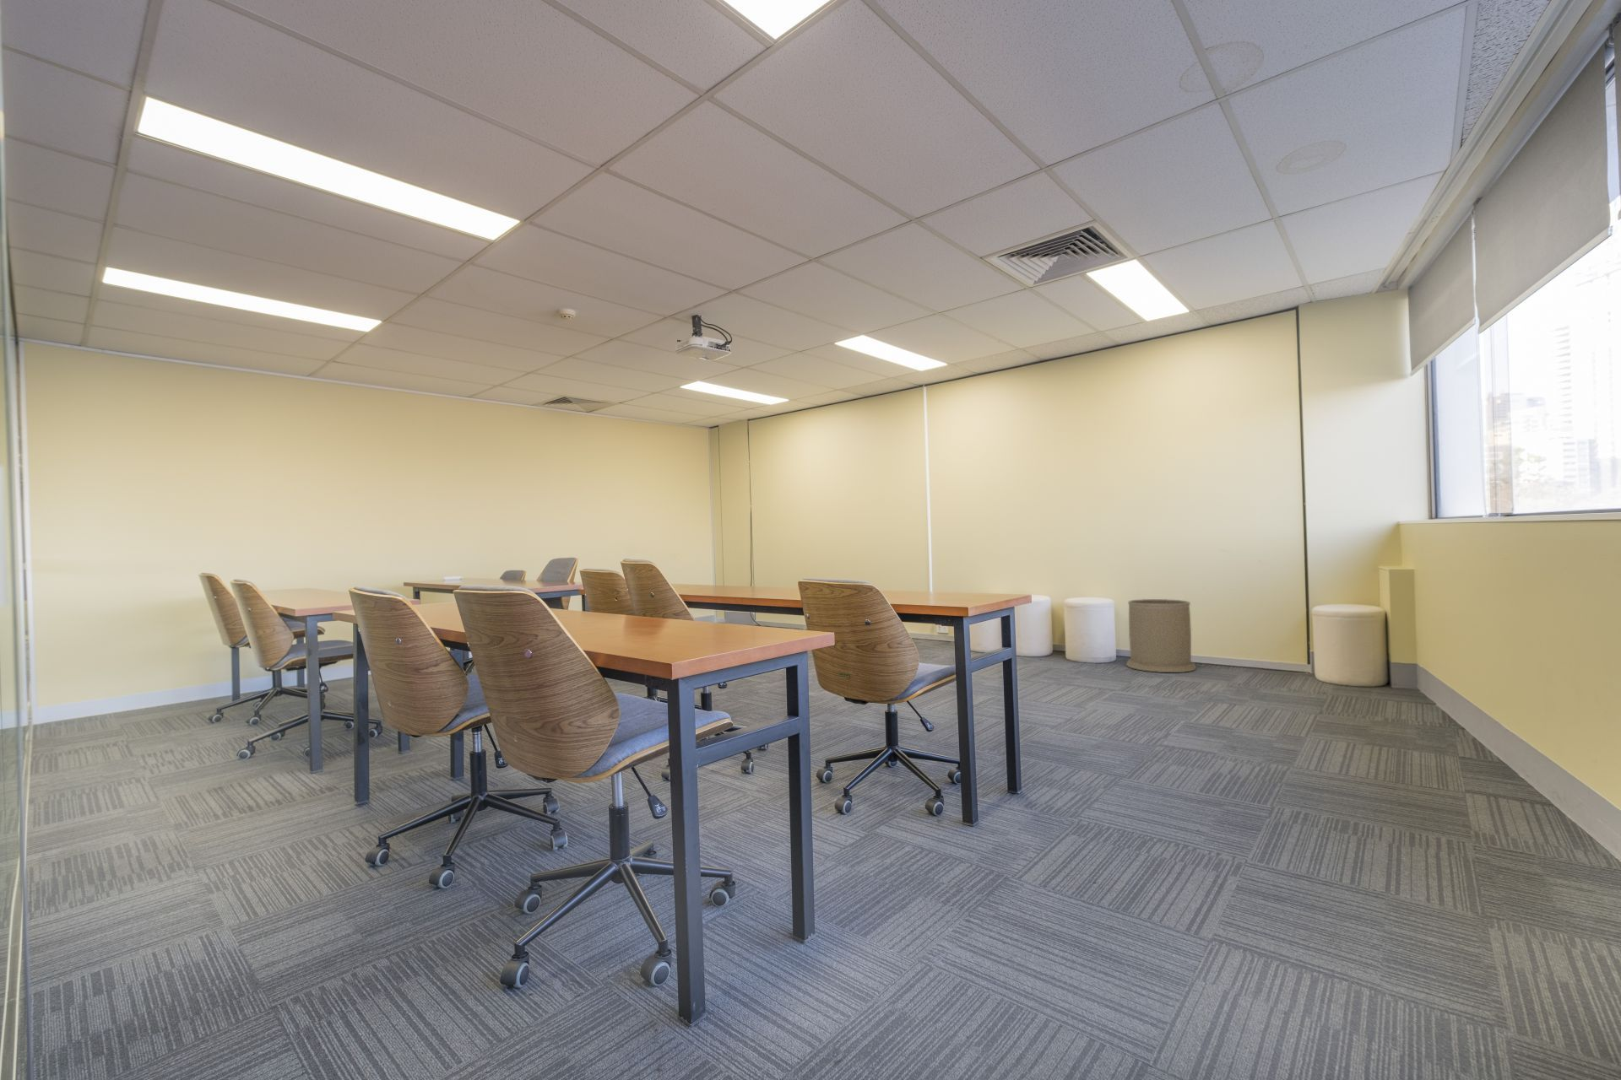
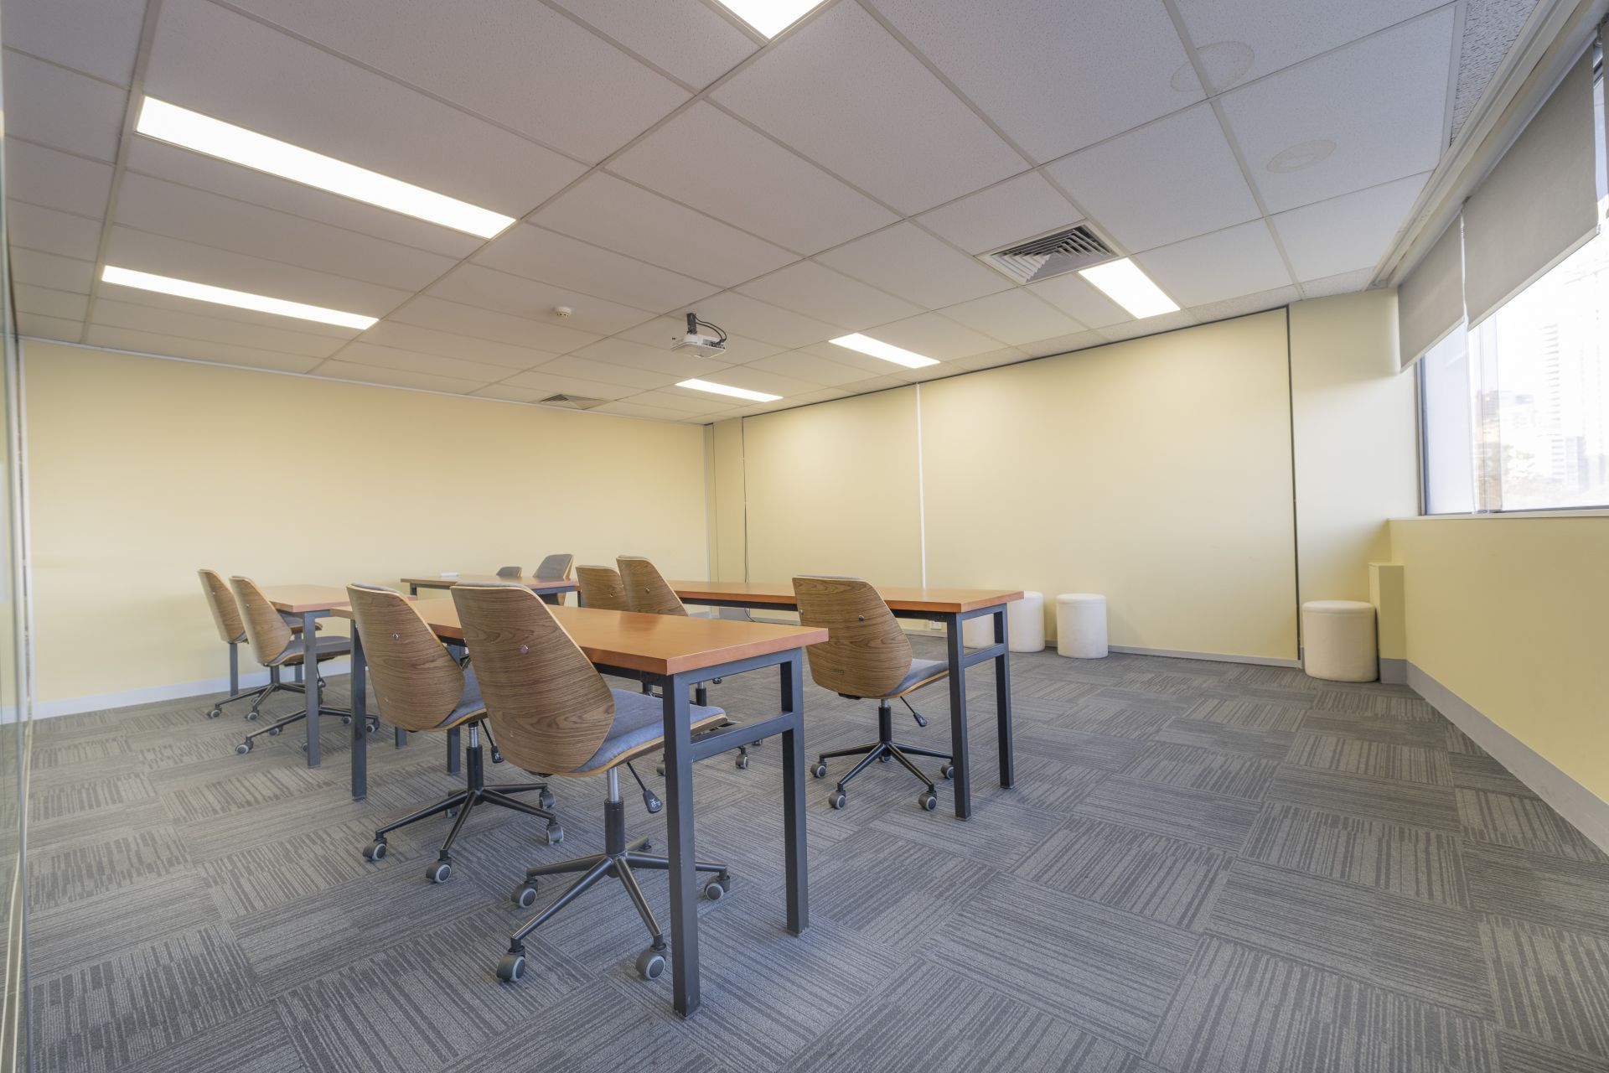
- trash can [1125,598,1198,674]
